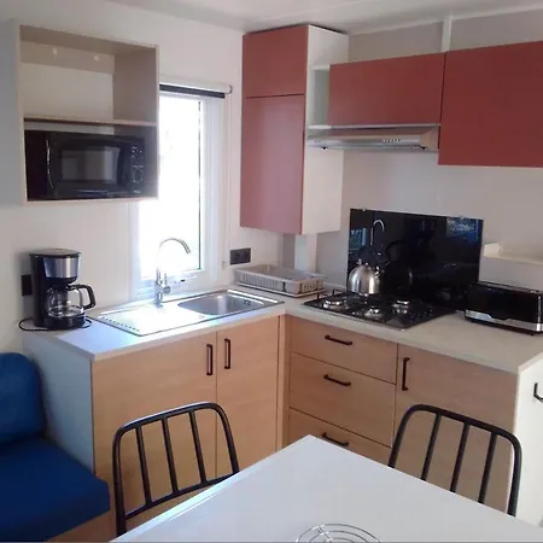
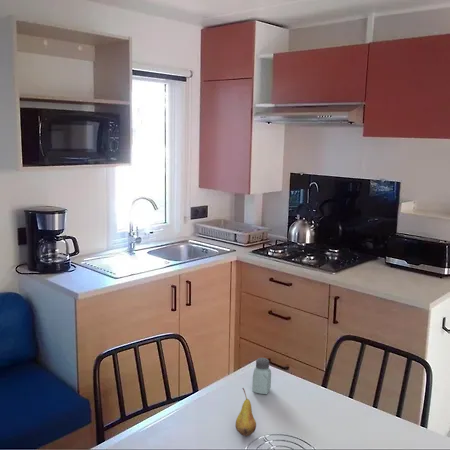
+ saltshaker [251,357,272,395]
+ fruit [235,387,257,437]
